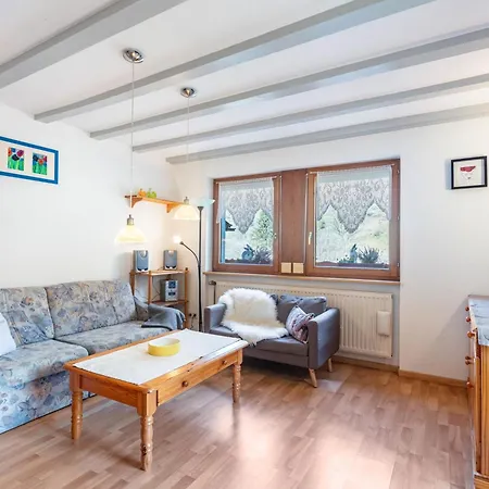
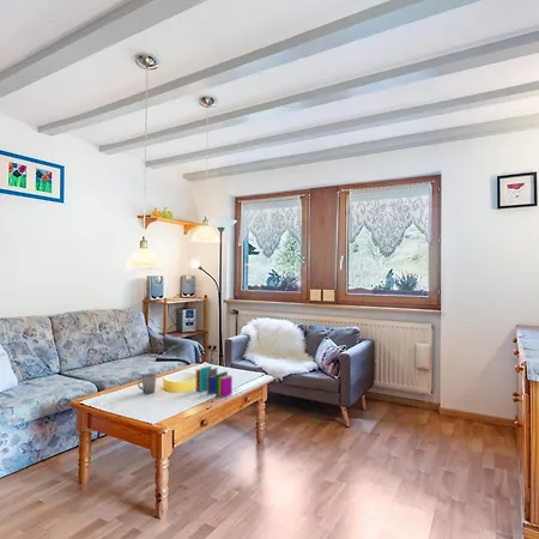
+ cup [137,373,158,395]
+ book [195,365,234,399]
